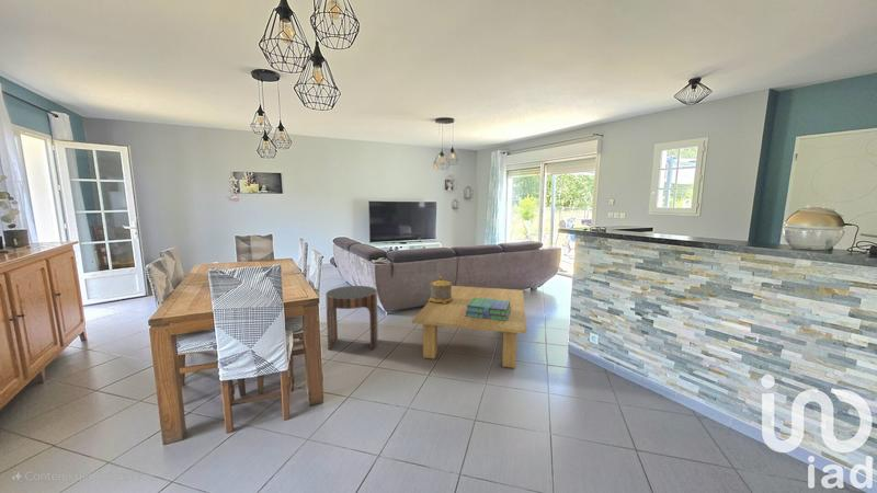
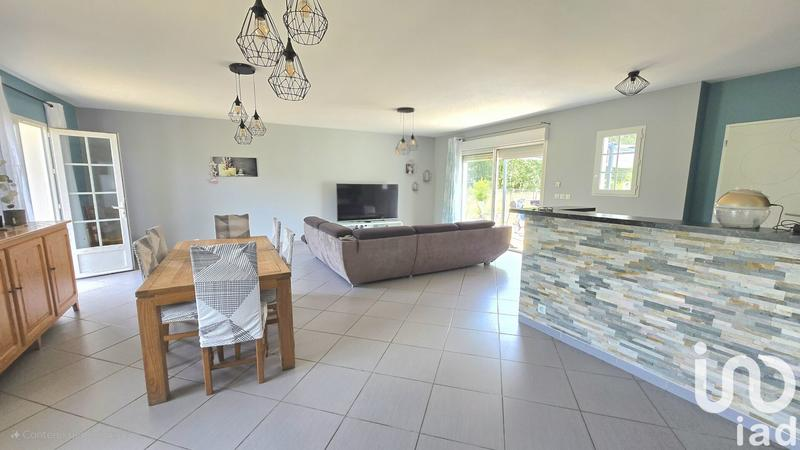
- side table [324,285,379,351]
- coffee table [411,285,527,369]
- stack of books [465,297,511,321]
- decorative container [428,275,453,305]
